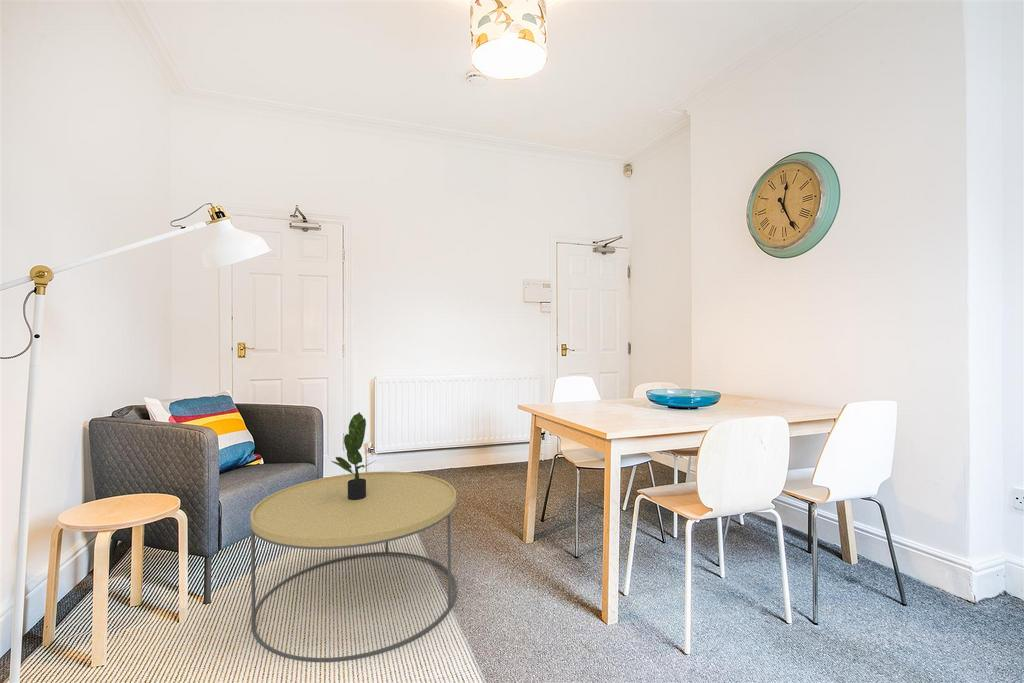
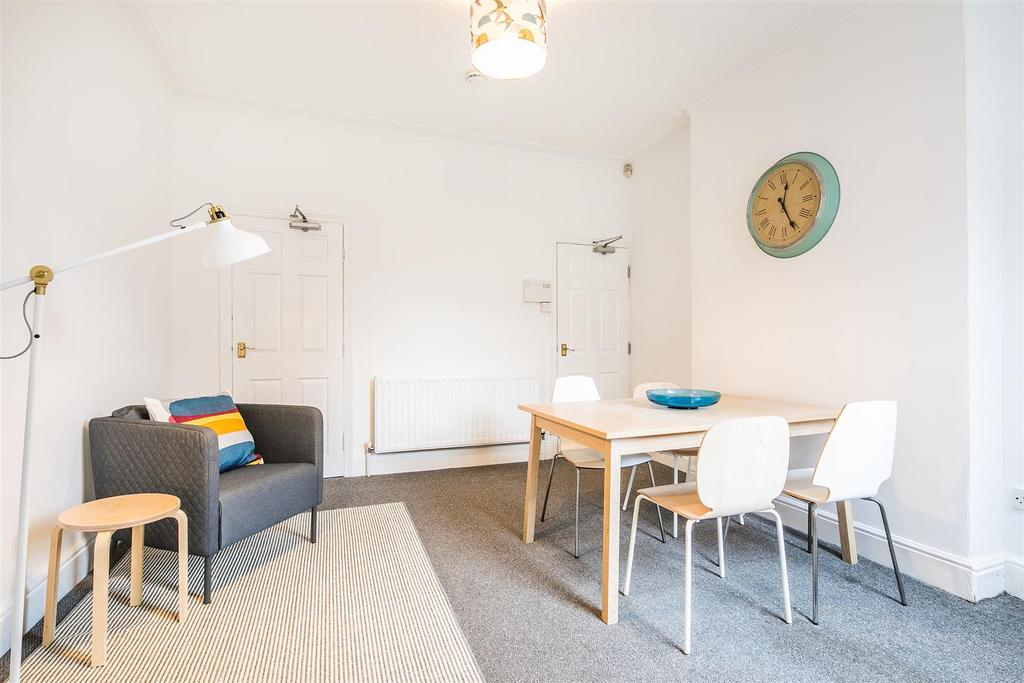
- coffee table [250,471,458,663]
- potted plant [330,411,376,500]
